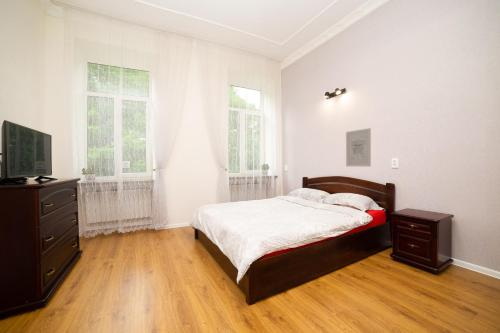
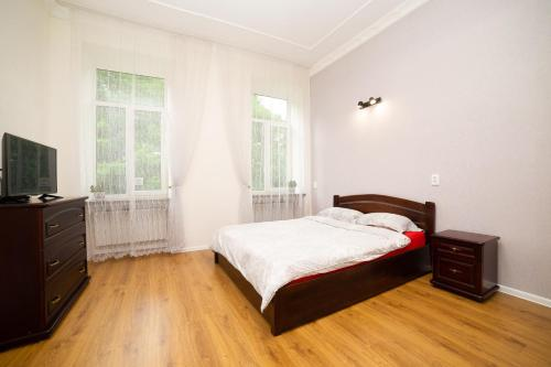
- wall art [345,127,372,168]
